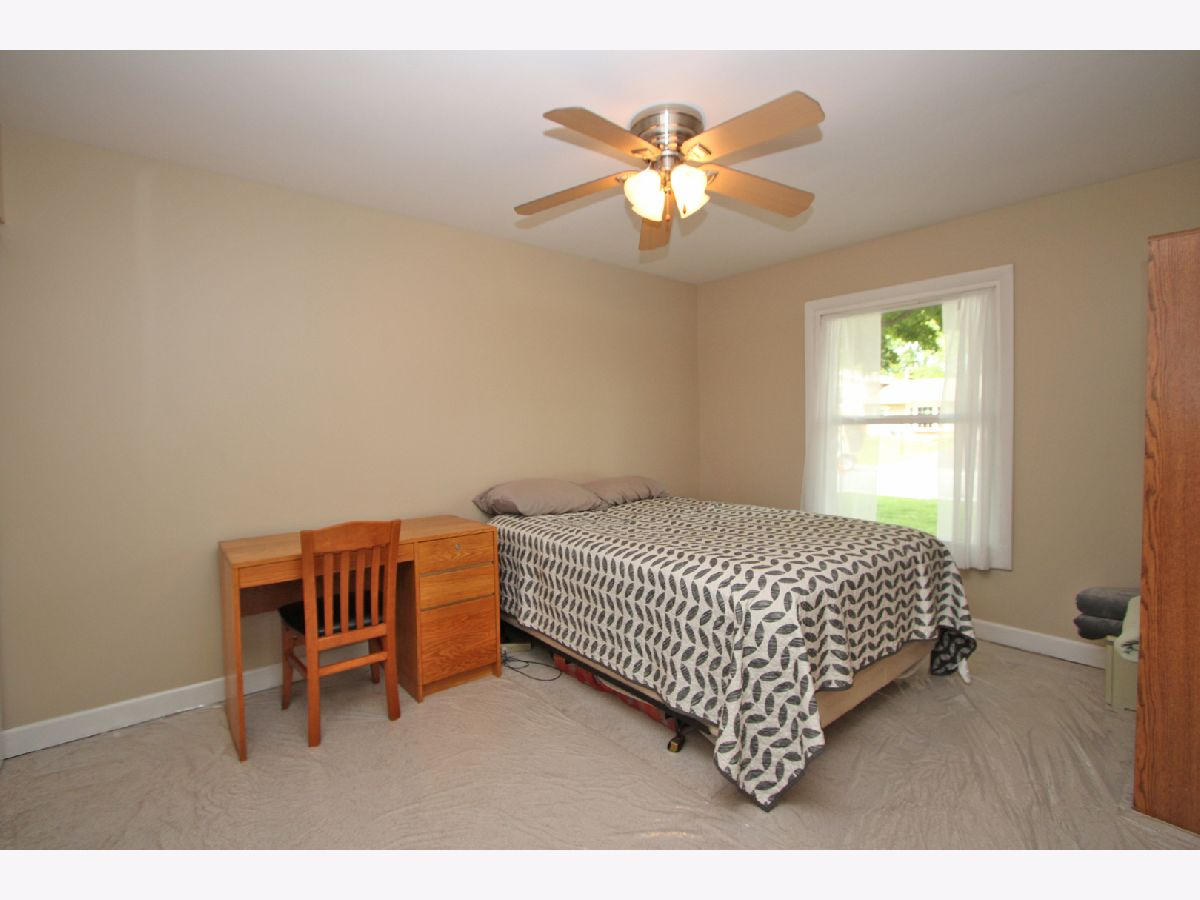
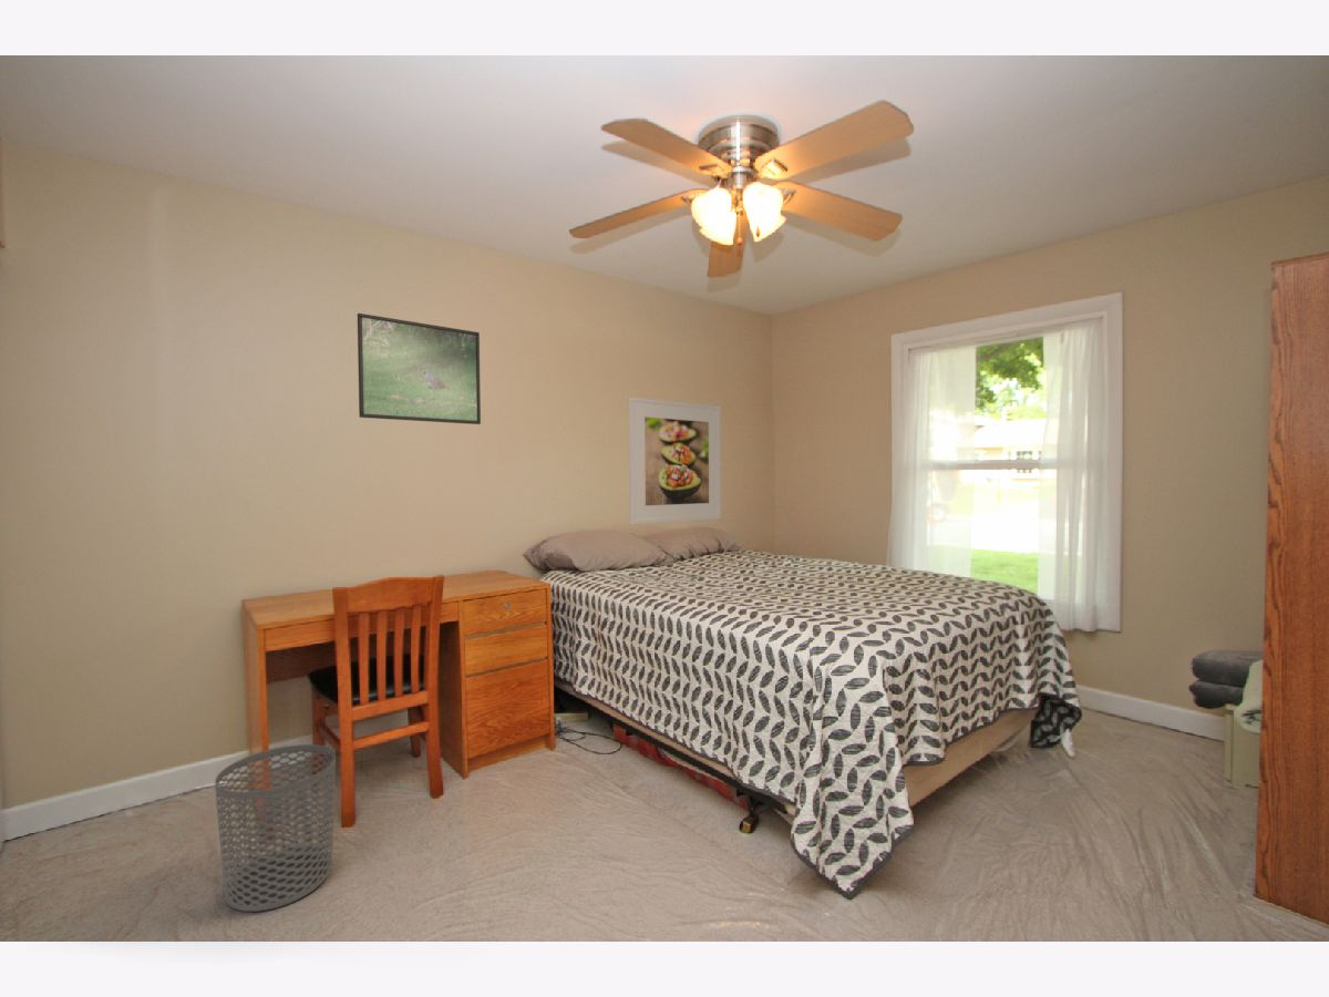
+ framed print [357,312,482,425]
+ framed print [628,397,722,525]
+ waste bin [214,743,337,913]
